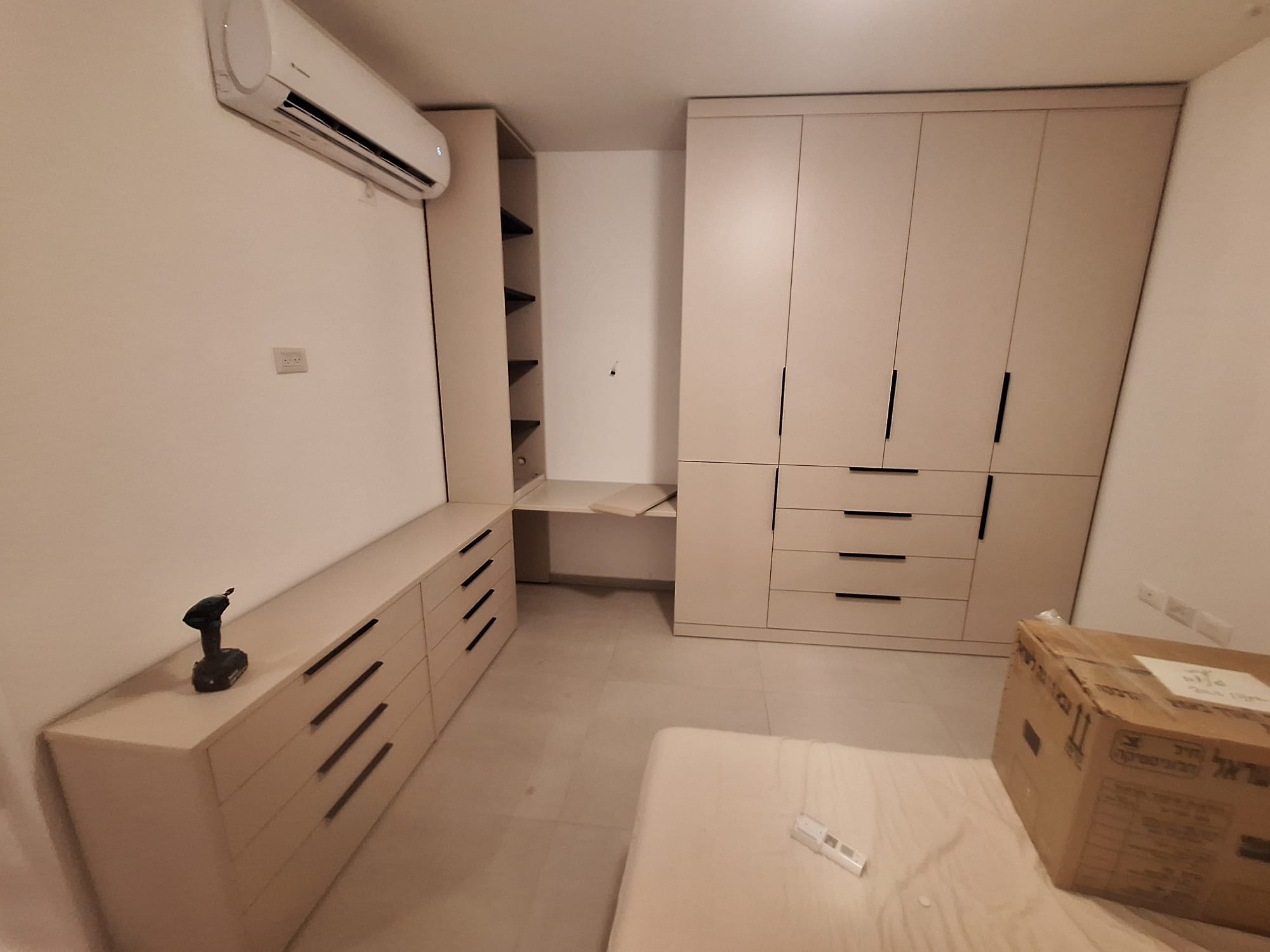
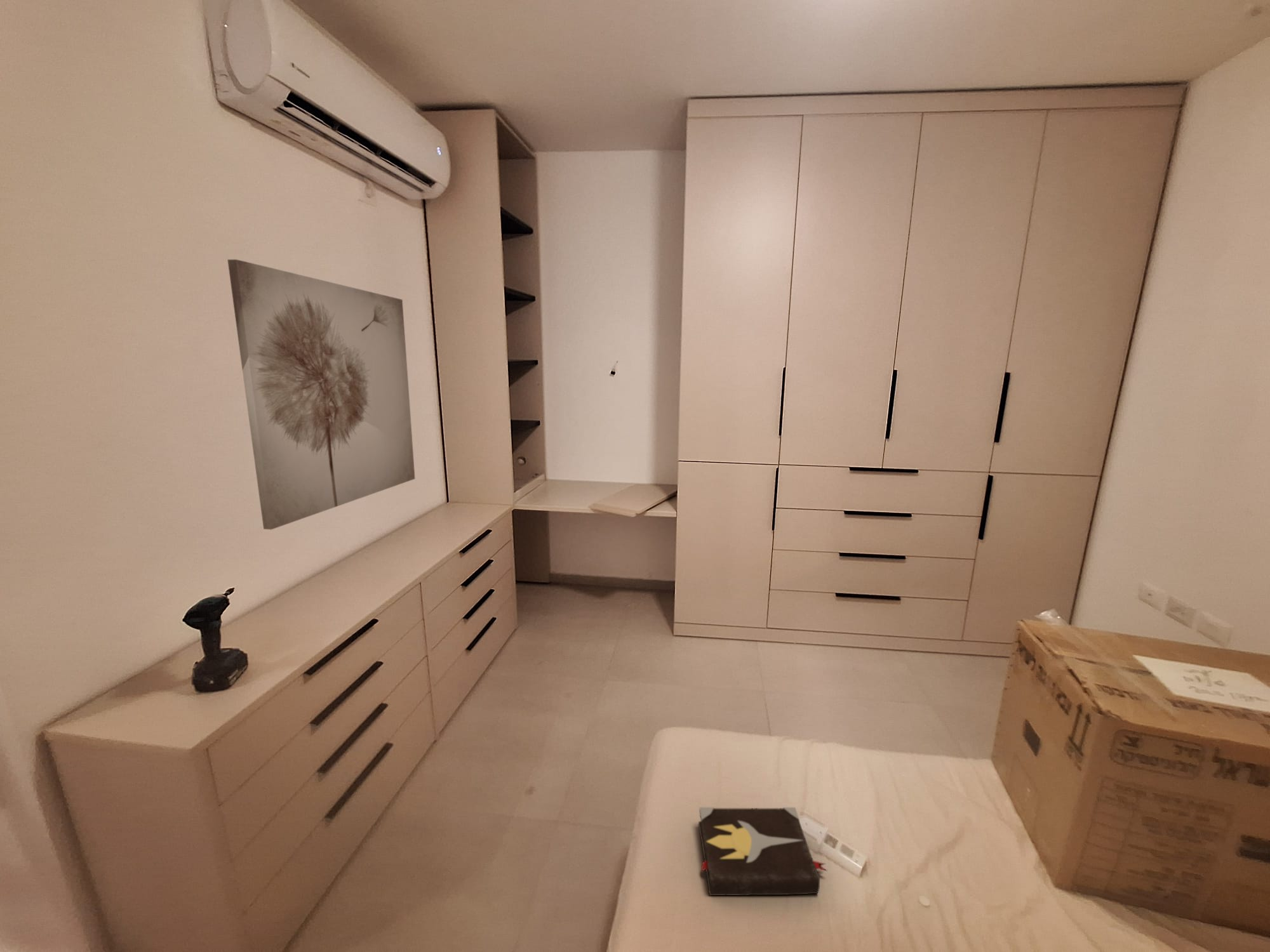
+ wall art [227,259,415,530]
+ hardback book [698,807,829,896]
